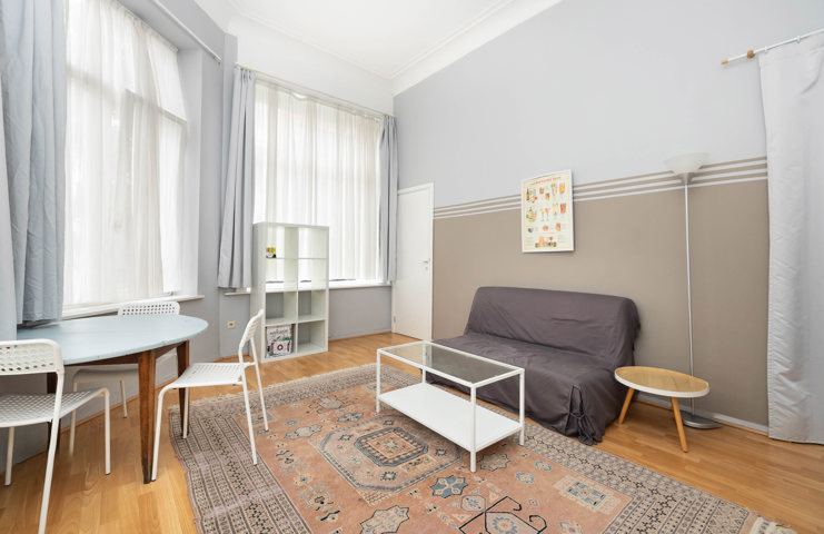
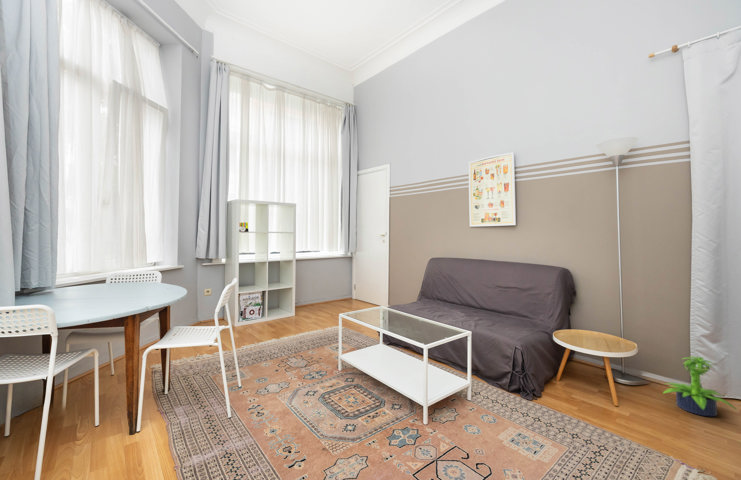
+ potted plant [662,355,738,417]
